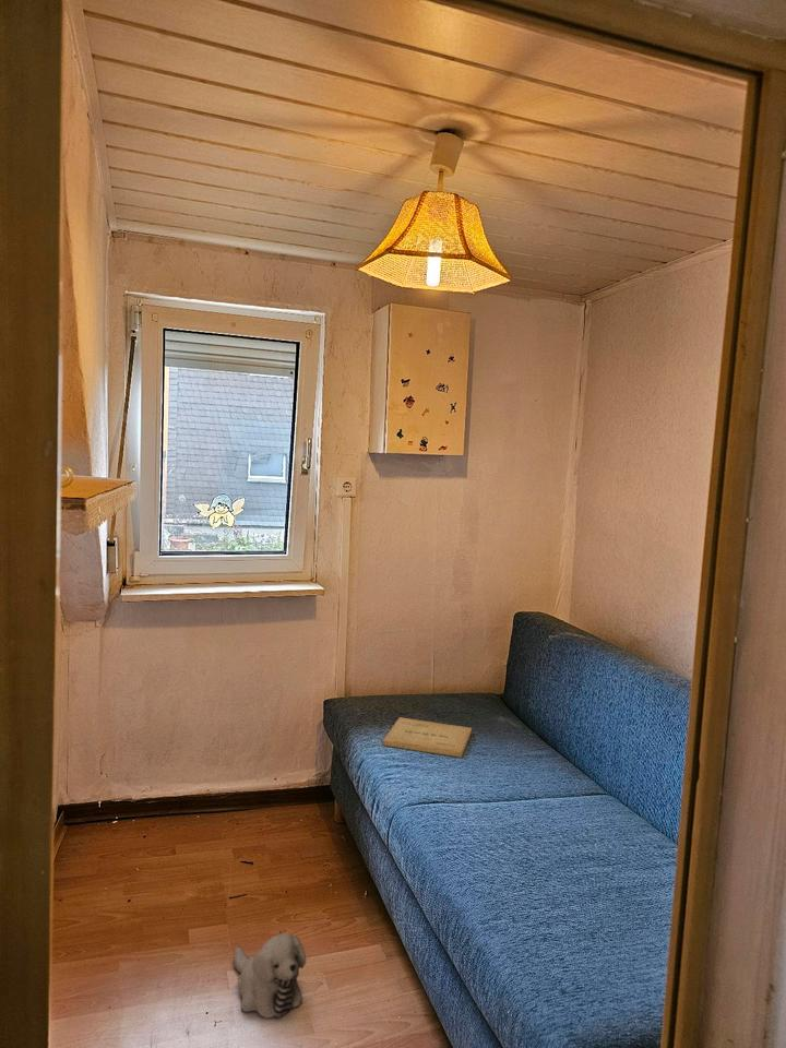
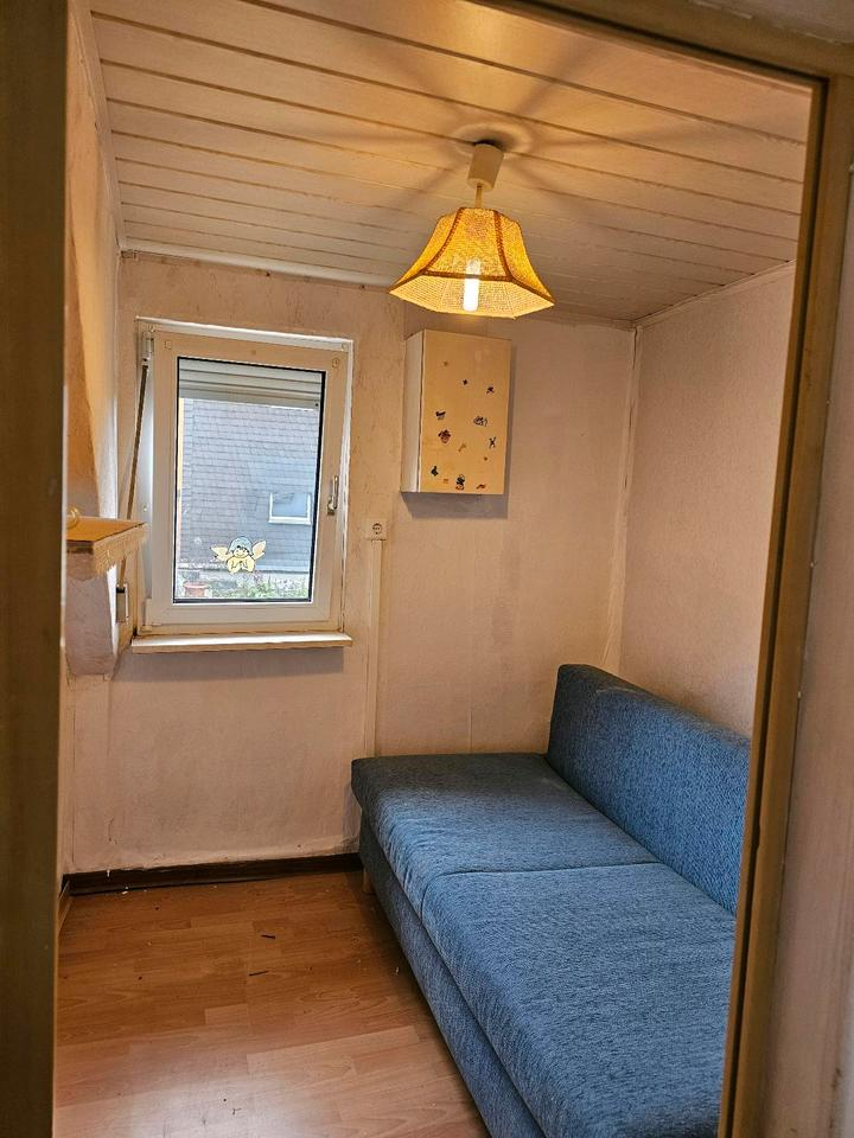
- book [381,716,473,759]
- plush toy [234,932,307,1019]
